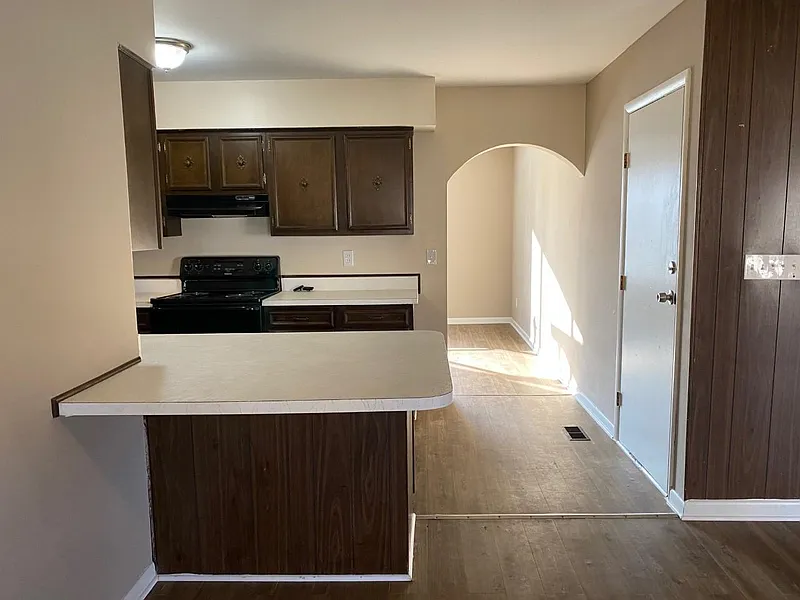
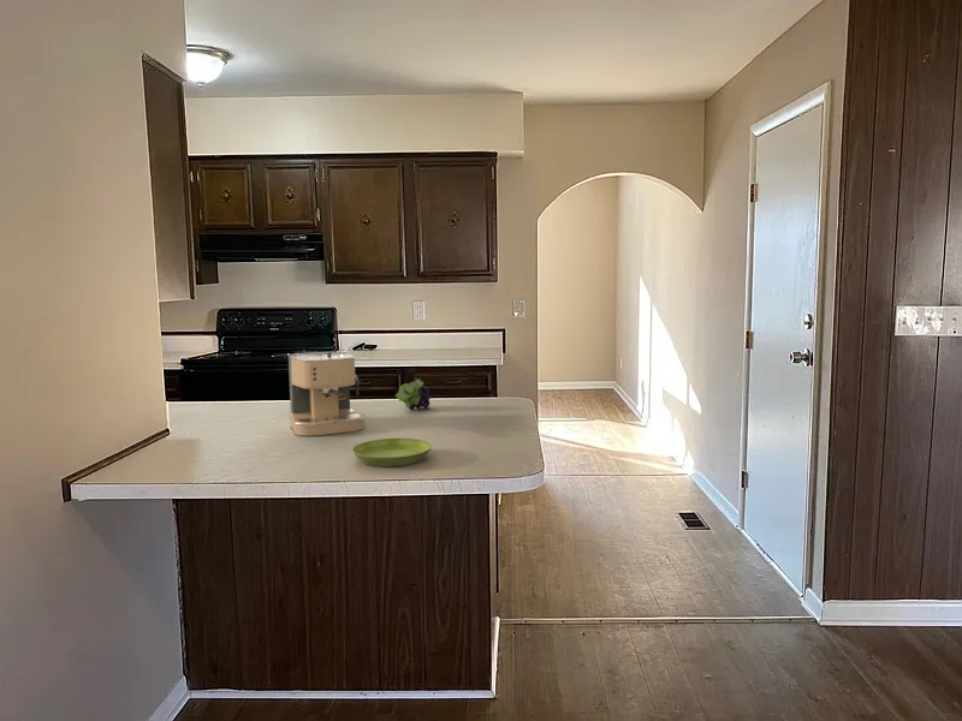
+ saucer [351,437,433,467]
+ coffee maker [287,350,367,436]
+ fruit [394,377,432,411]
